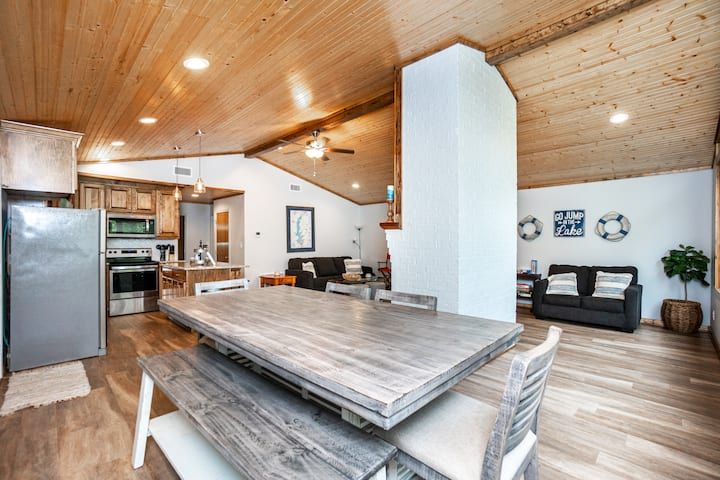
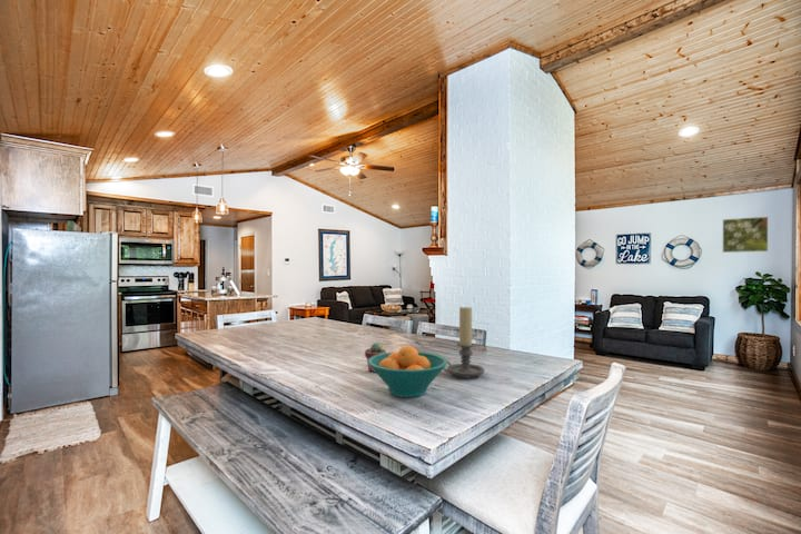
+ fruit bowl [368,345,448,398]
+ candle holder [443,305,486,378]
+ potted succulent [364,342,387,374]
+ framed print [722,216,769,254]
